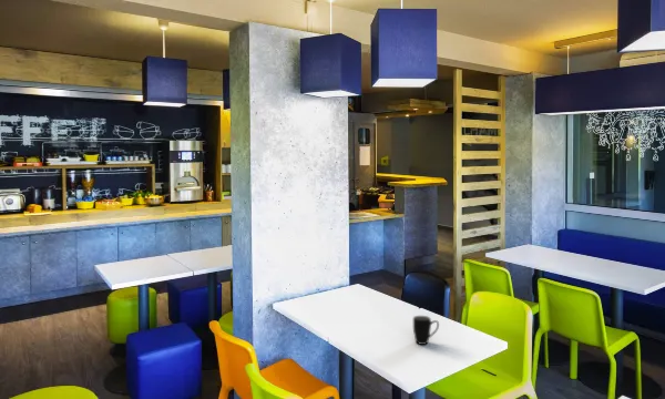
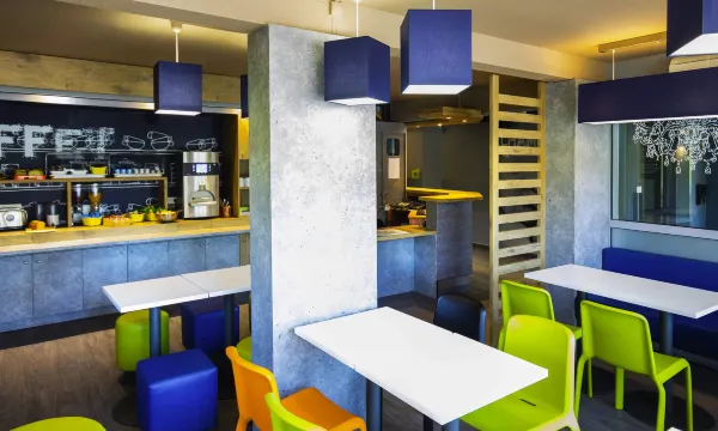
- mug [412,315,440,346]
